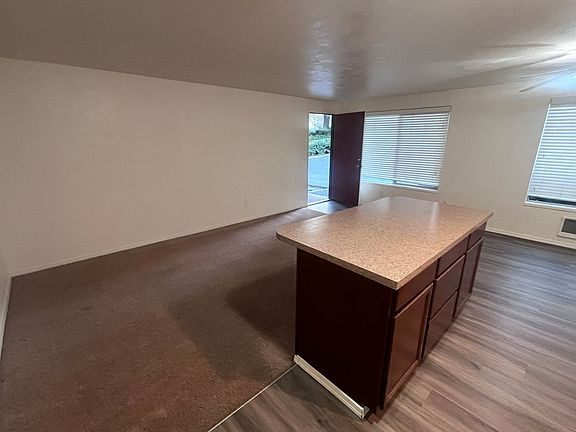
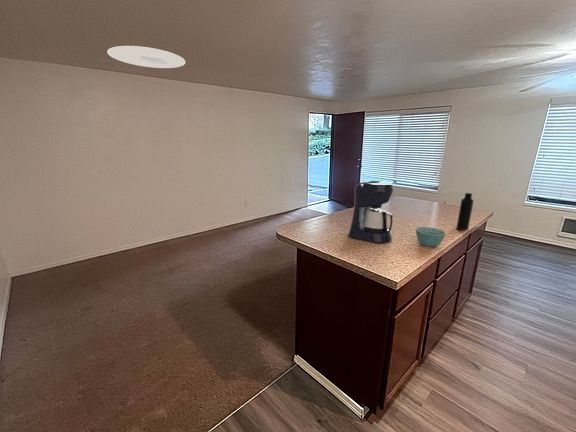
+ coffee maker [348,180,394,244]
+ ceiling light [106,45,186,69]
+ bottle [456,192,475,231]
+ bowl [415,226,447,248]
